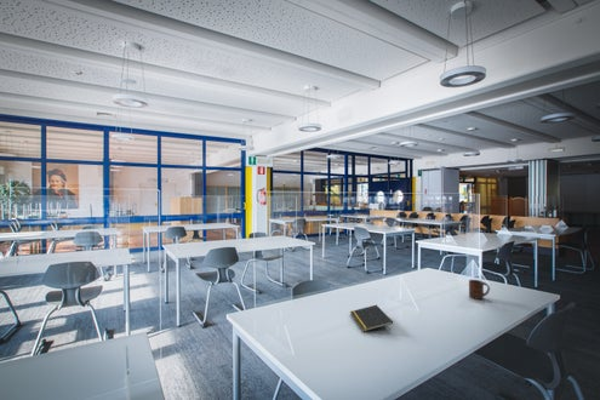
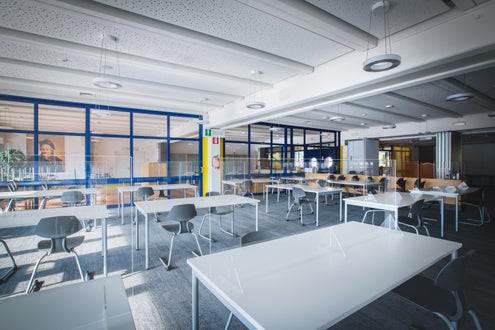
- cup [468,279,491,301]
- notepad [349,304,394,333]
